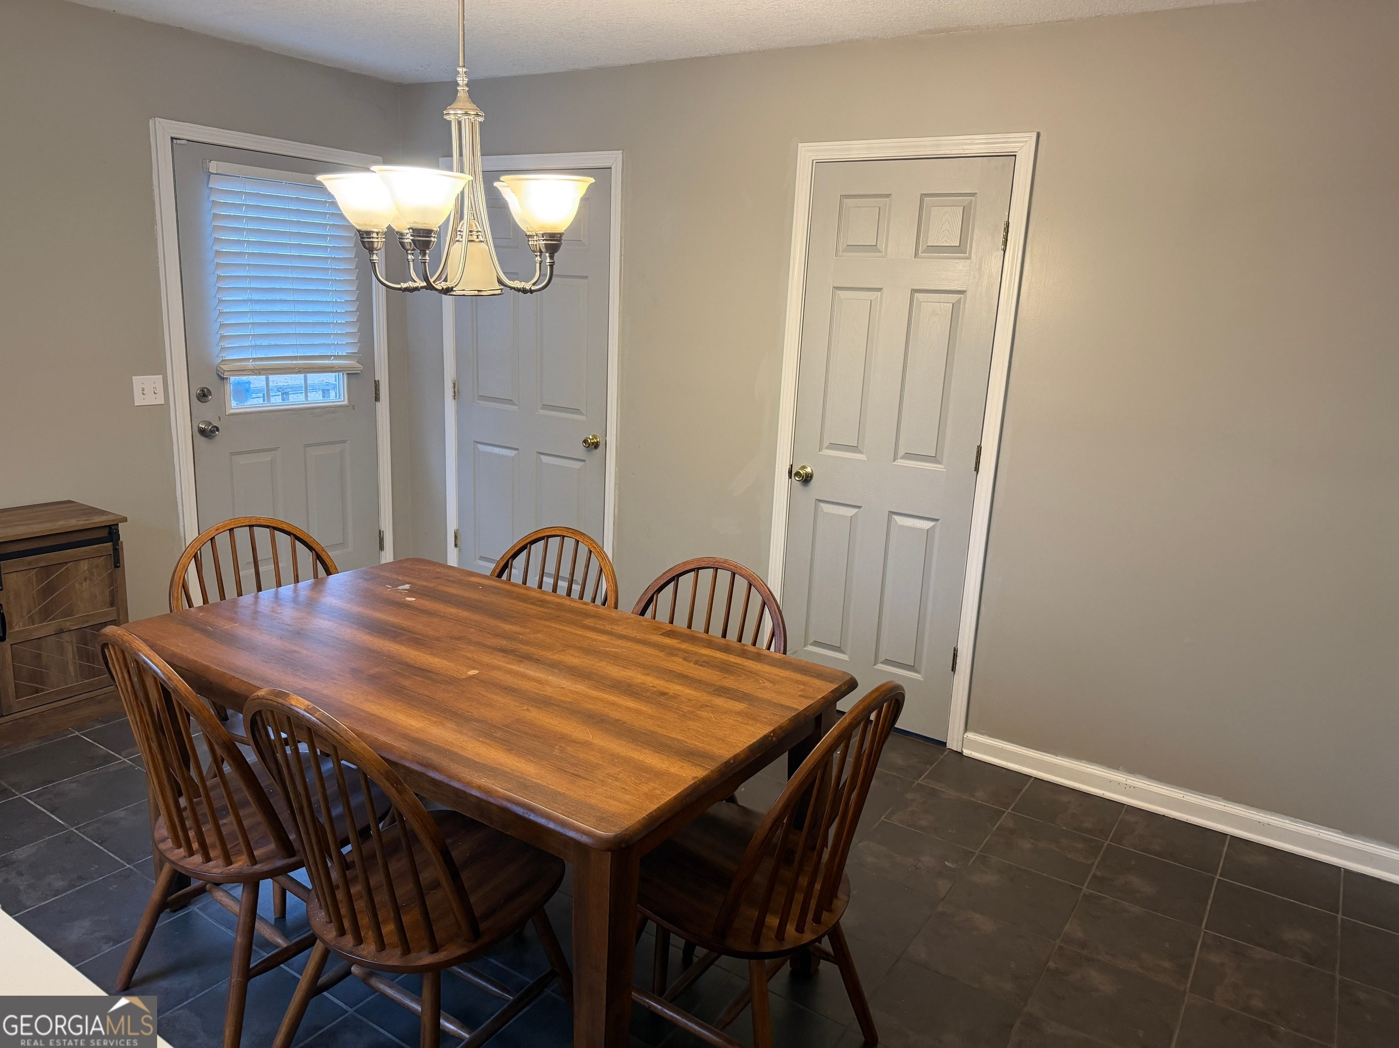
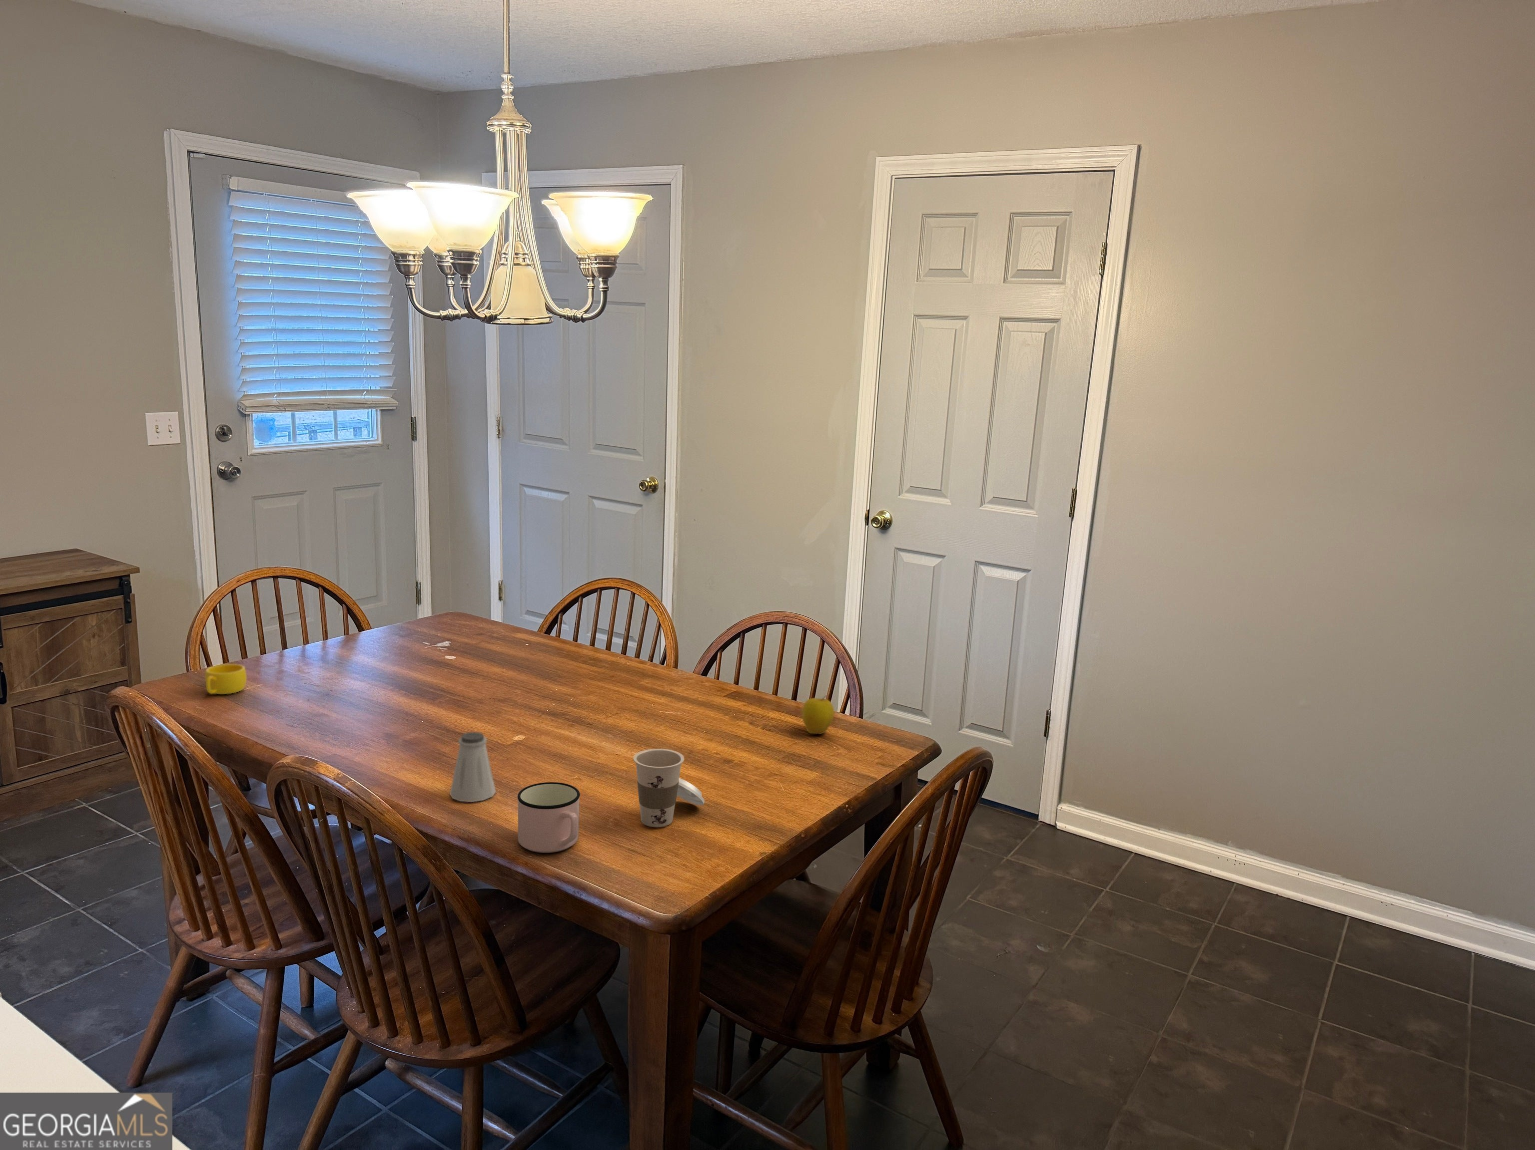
+ mug [517,782,580,854]
+ apple [801,695,834,734]
+ saltshaker [450,731,497,802]
+ cup [633,748,705,827]
+ cup [204,663,248,695]
